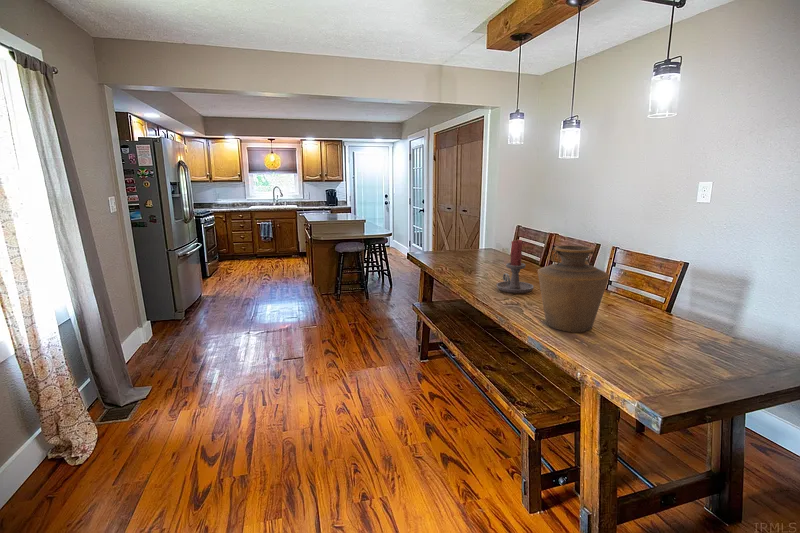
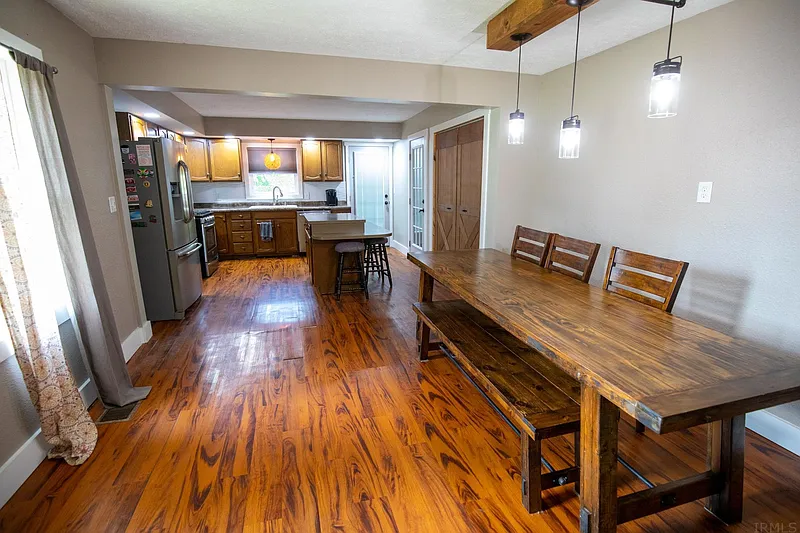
- candle holder [496,239,534,294]
- vase [537,244,611,333]
